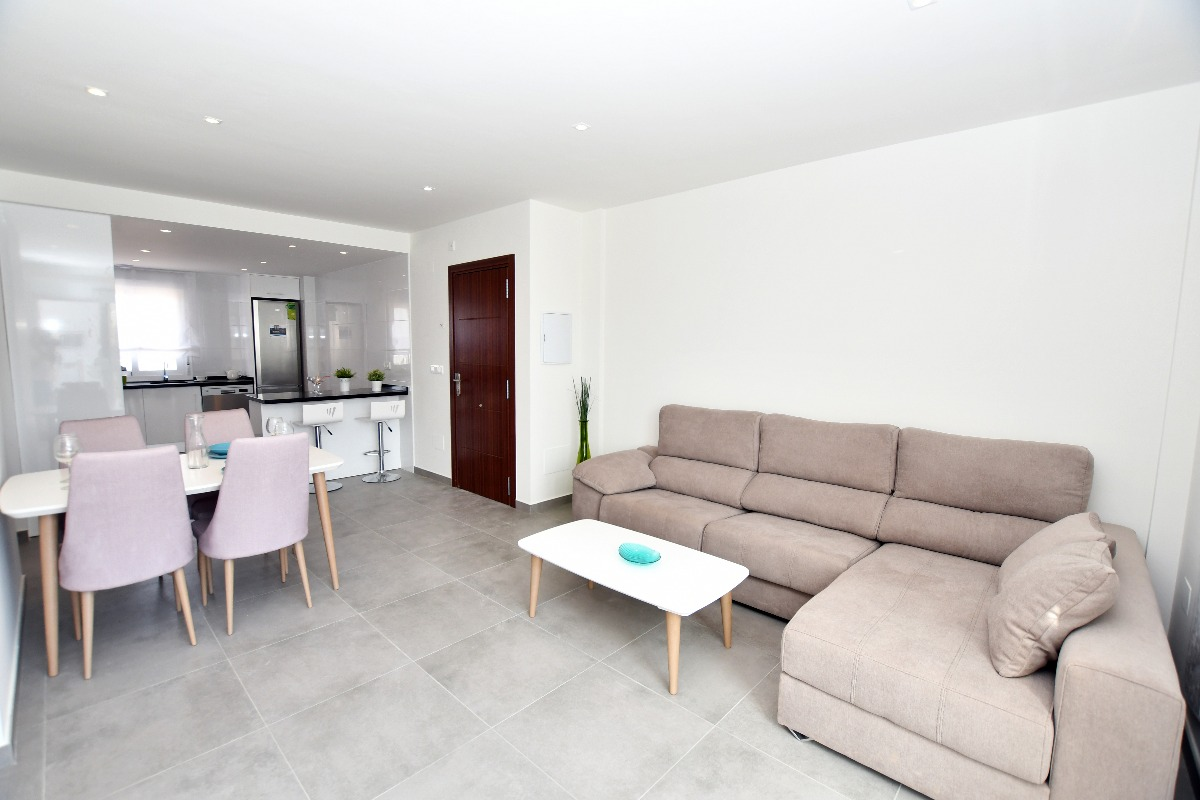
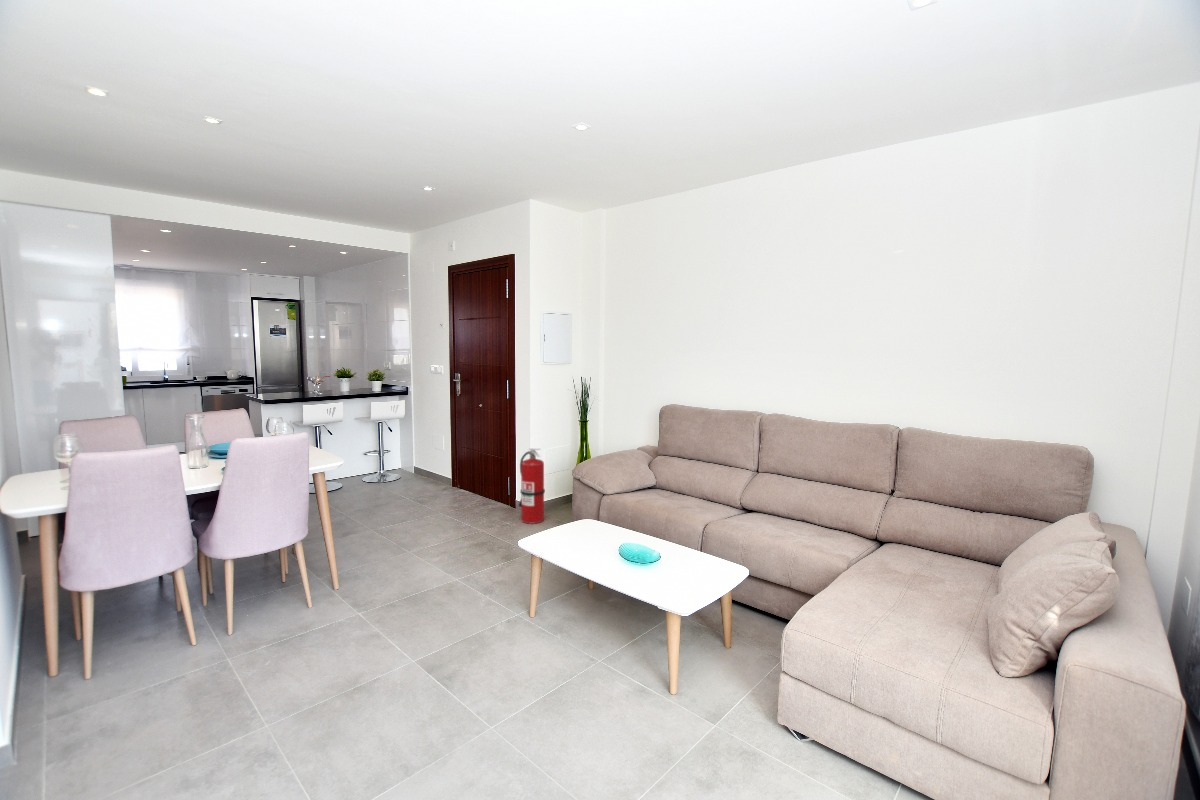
+ fire extinguisher [518,447,546,525]
